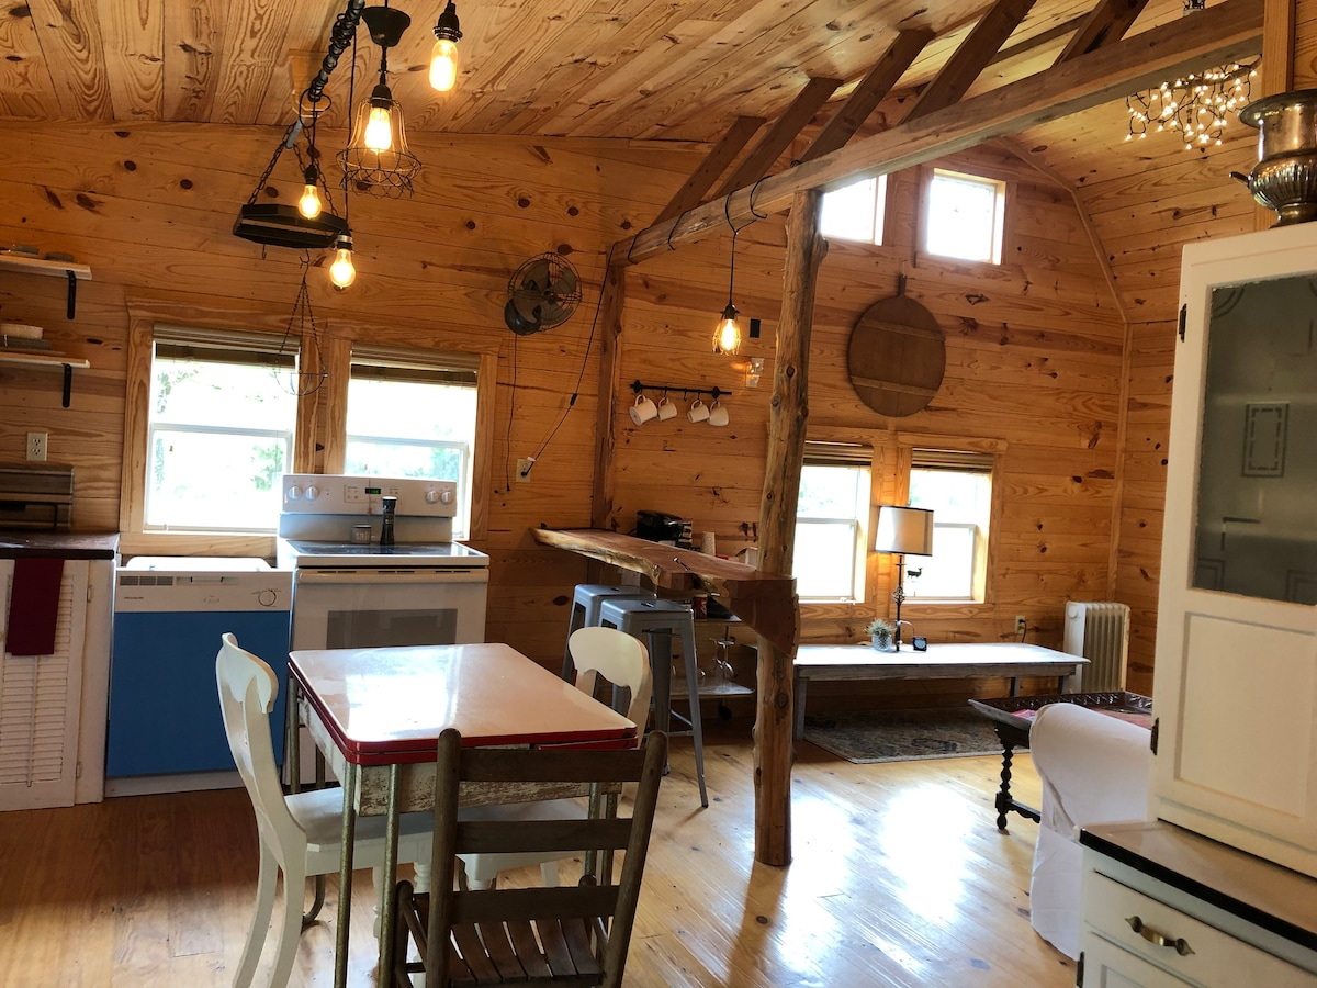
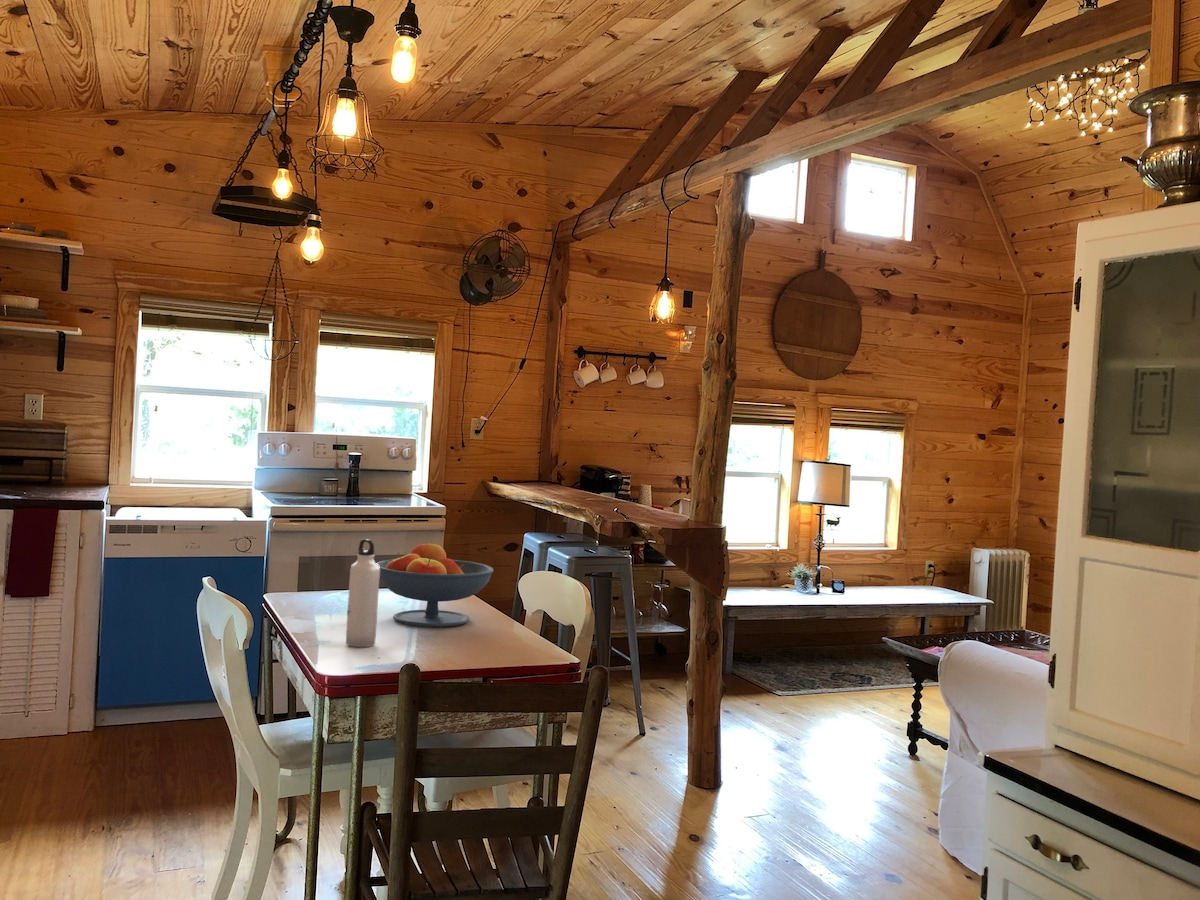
+ water bottle [345,538,380,648]
+ fruit bowl [376,541,494,628]
